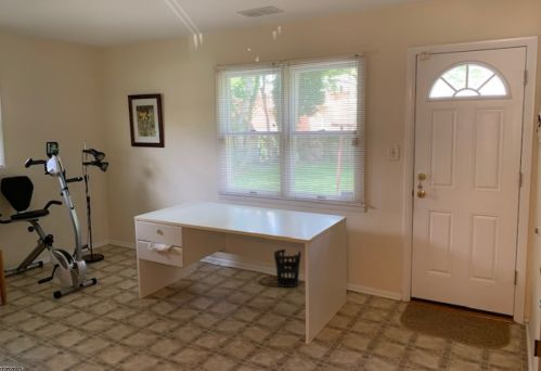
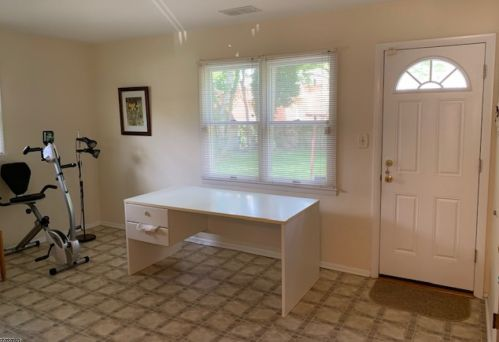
- wastebasket [273,248,302,289]
